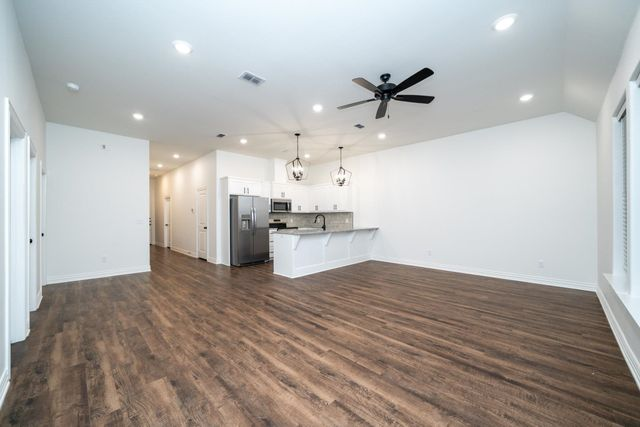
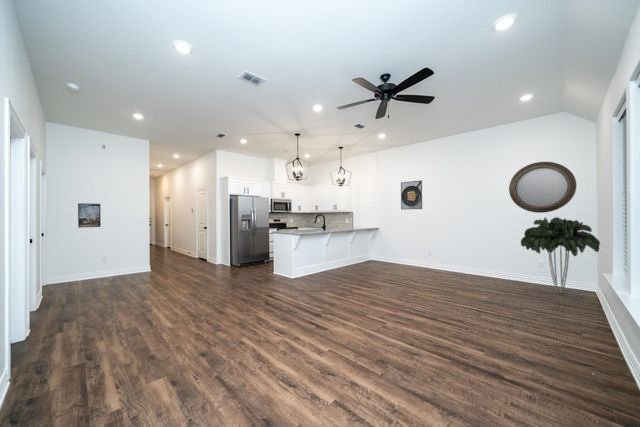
+ indoor plant [520,216,601,295]
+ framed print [77,202,102,229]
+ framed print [400,179,423,210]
+ home mirror [508,161,577,214]
